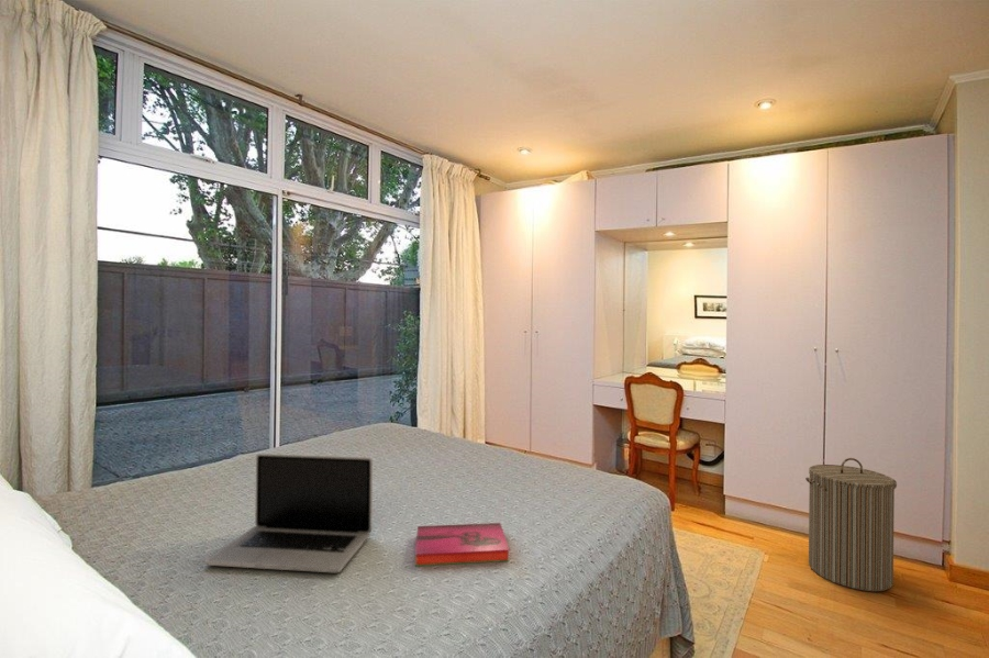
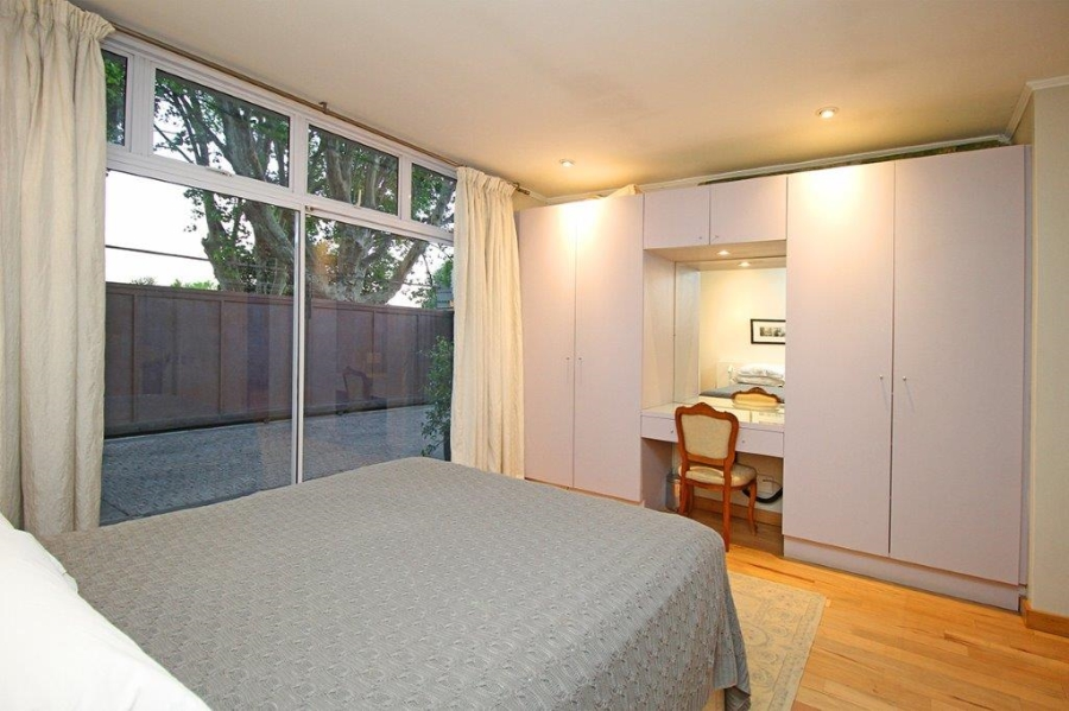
- laptop [203,453,374,573]
- laundry hamper [804,457,898,592]
- hardback book [414,522,510,567]
